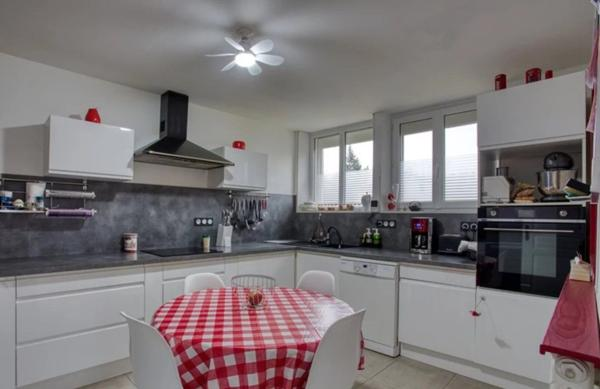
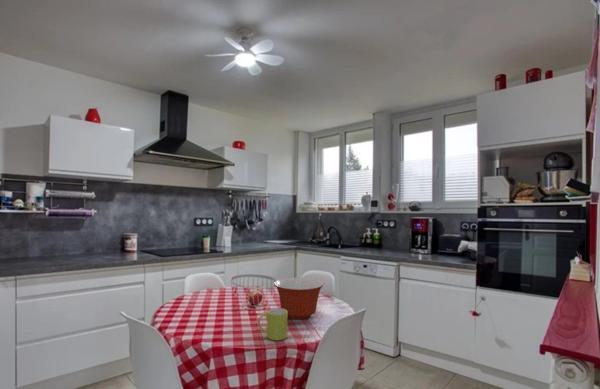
+ mixing bowl [273,277,325,320]
+ mug [257,308,288,341]
